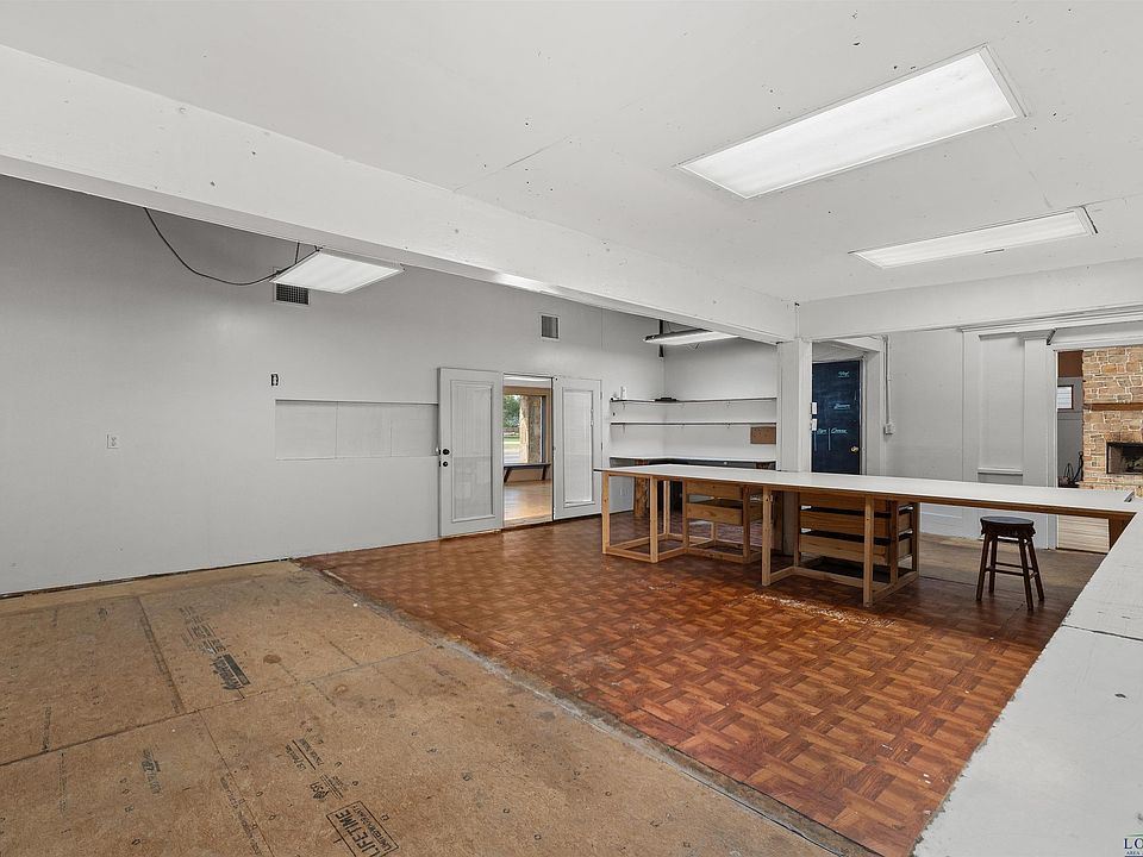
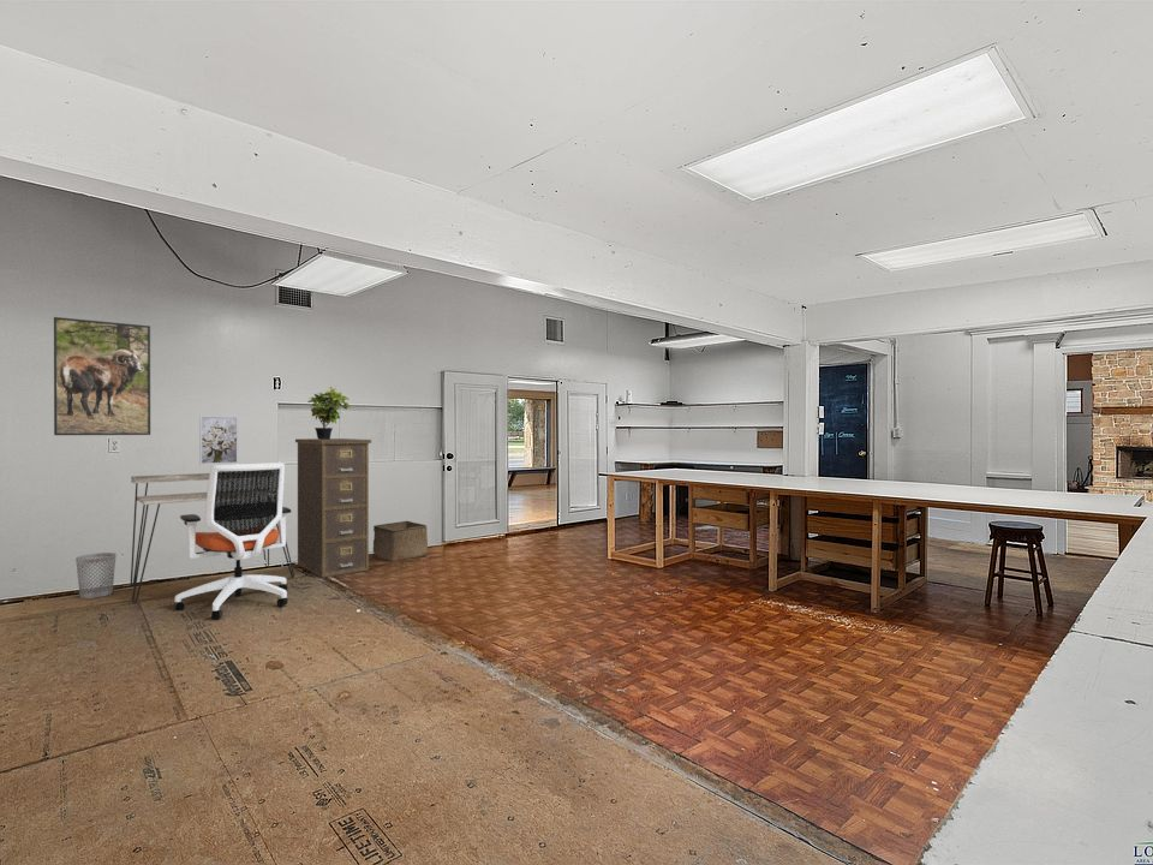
+ office chair [173,461,292,620]
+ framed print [53,316,151,436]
+ storage bin [372,520,429,562]
+ wall art [198,414,239,466]
+ filing cabinet [294,437,372,579]
+ desk [130,471,295,604]
+ wastebasket [74,551,118,599]
+ potted plant [306,386,352,440]
